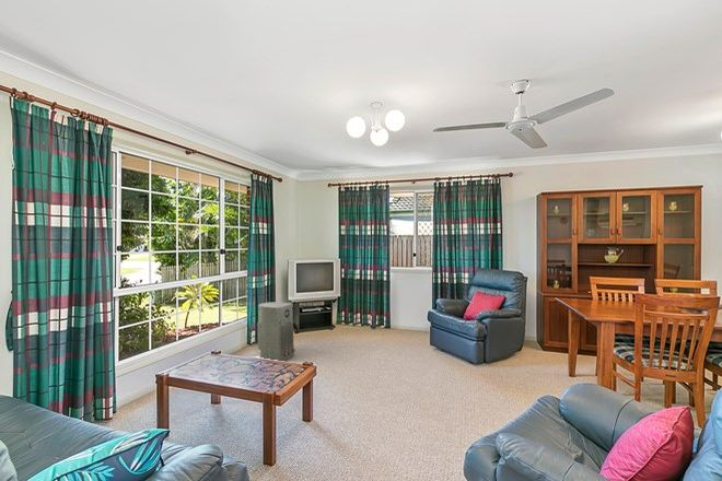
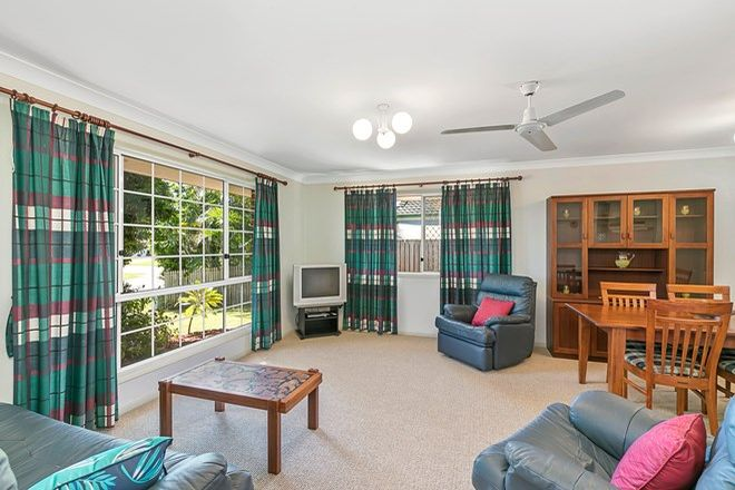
- air purifier [256,301,296,362]
